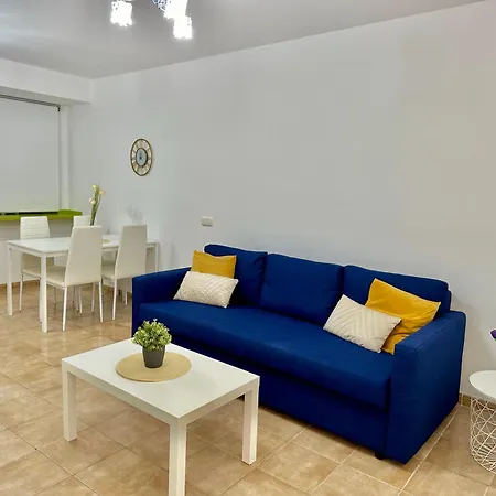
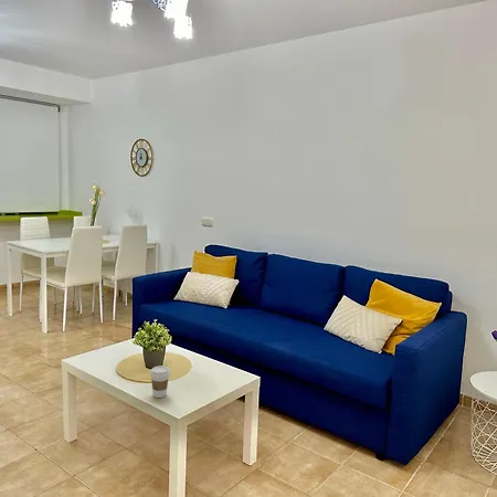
+ coffee cup [149,364,171,399]
